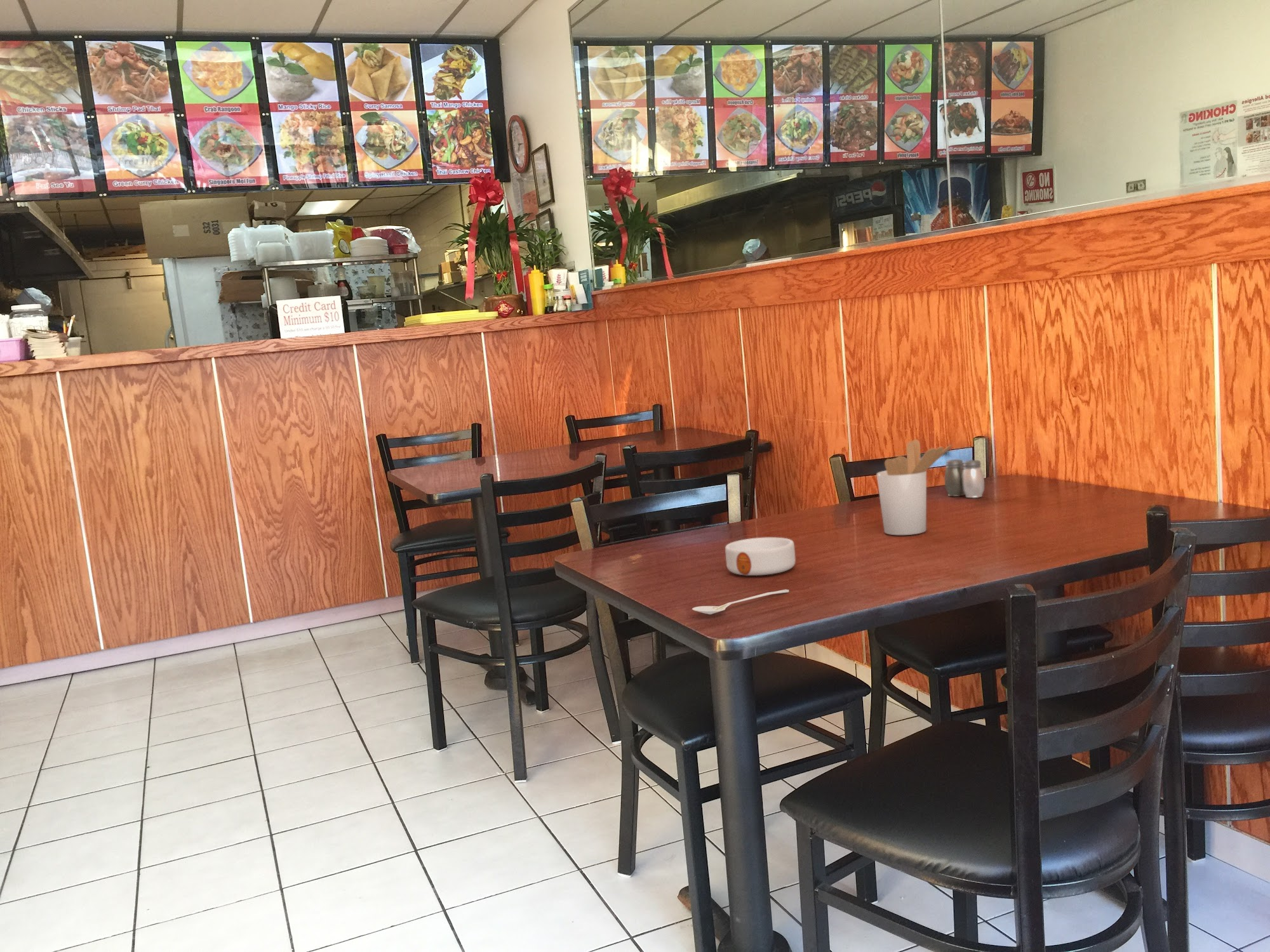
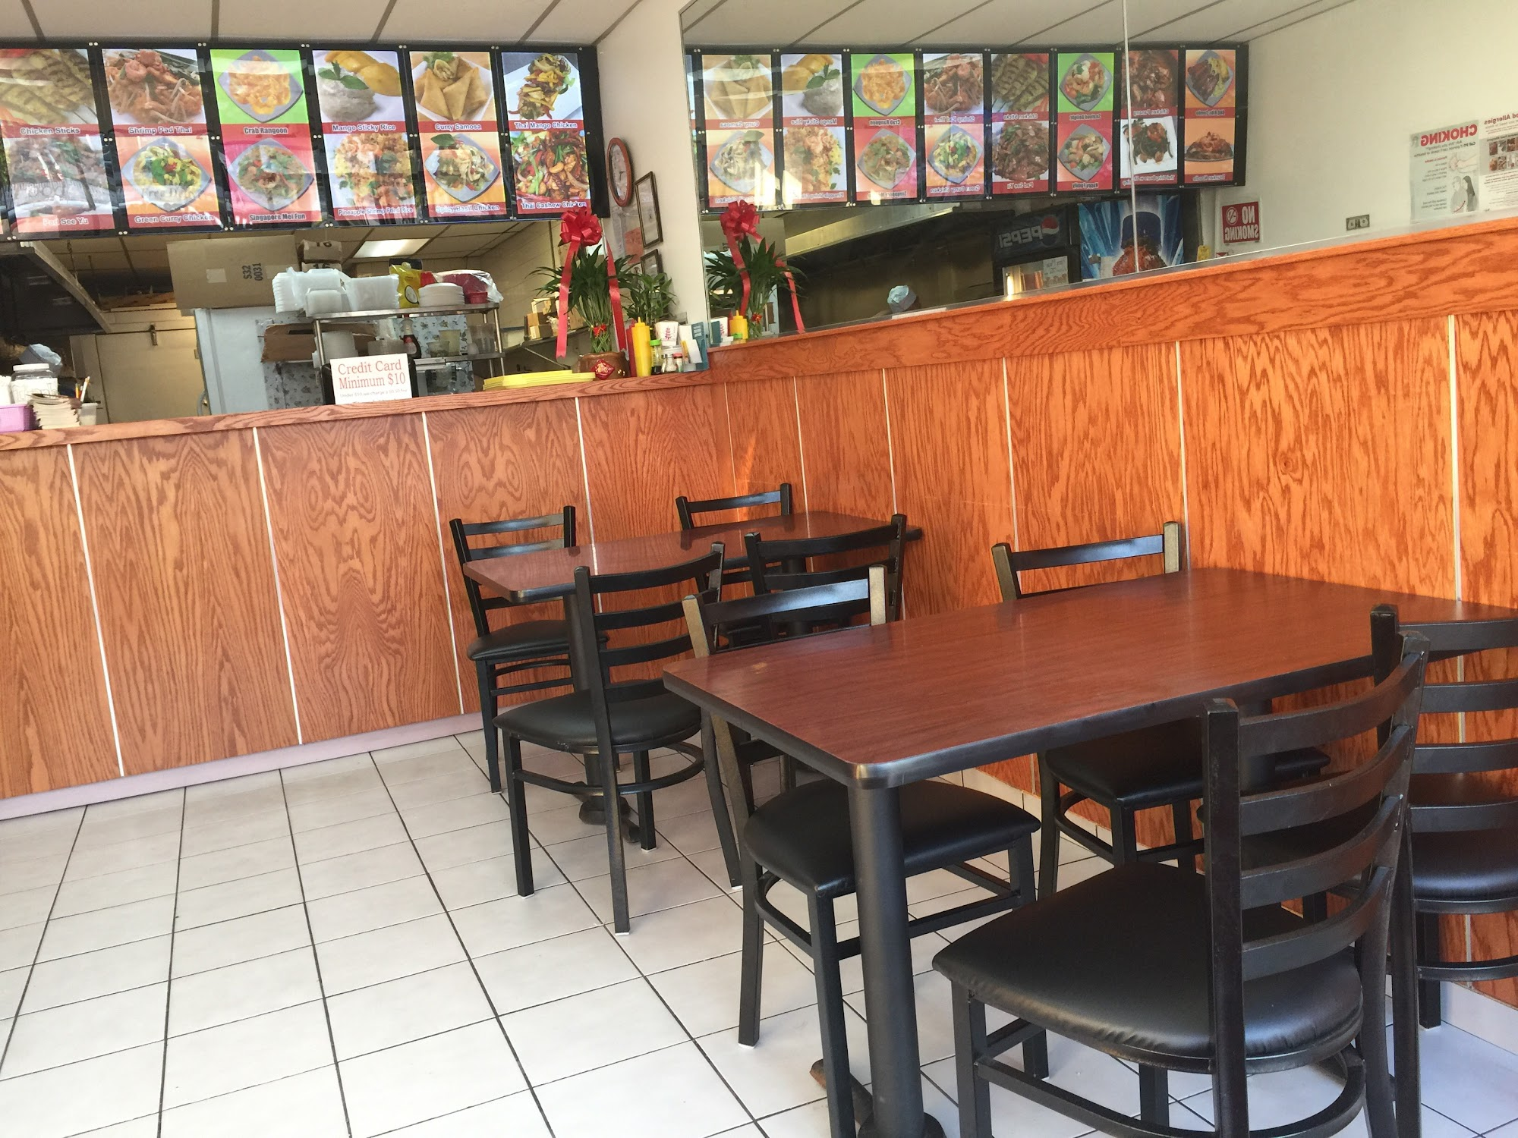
- soup bowl [725,537,796,576]
- salt and pepper shaker [944,459,985,498]
- stirrer [692,589,789,615]
- utensil holder [876,439,952,536]
